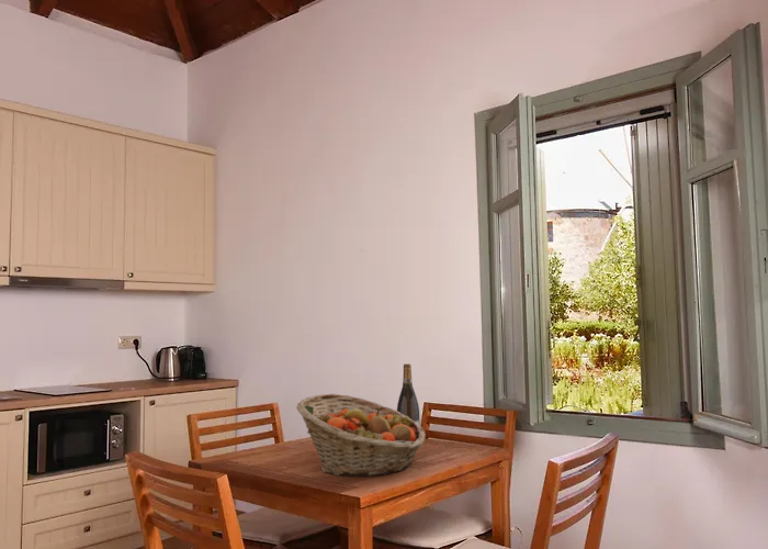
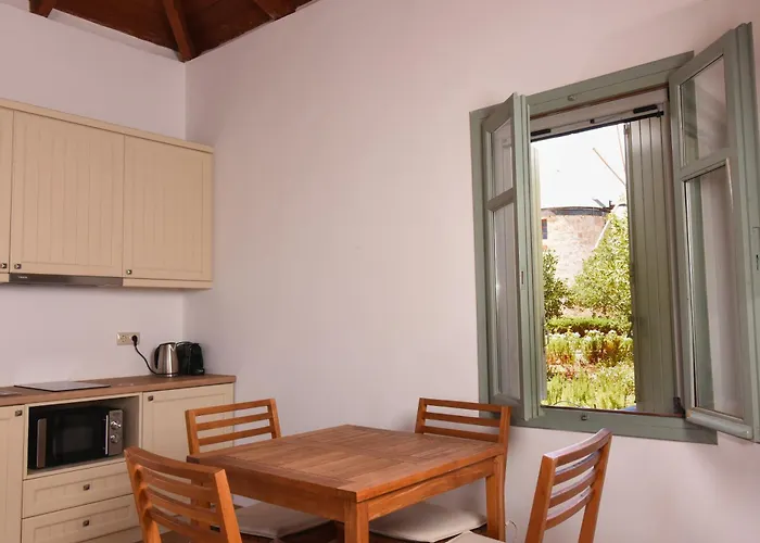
- fruit basket [295,393,427,478]
- wine bottle [396,362,420,426]
